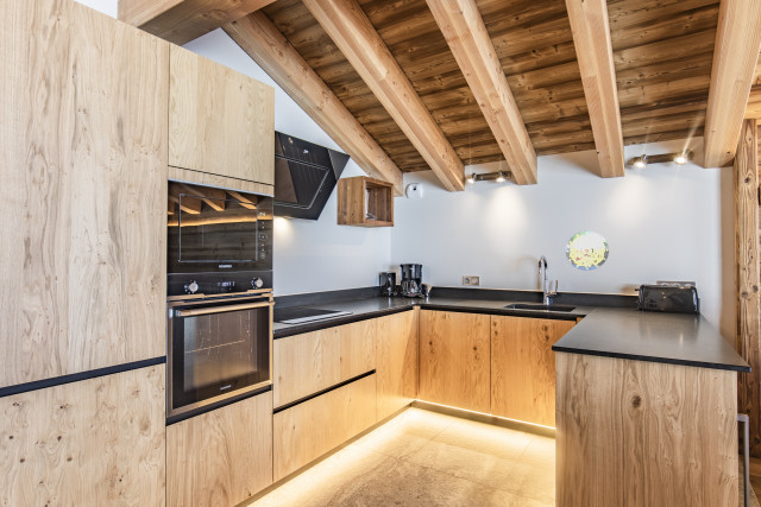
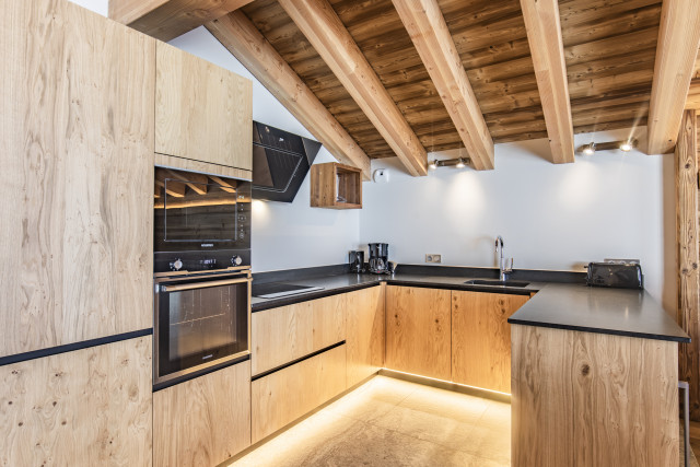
- wall clock [564,230,610,272]
